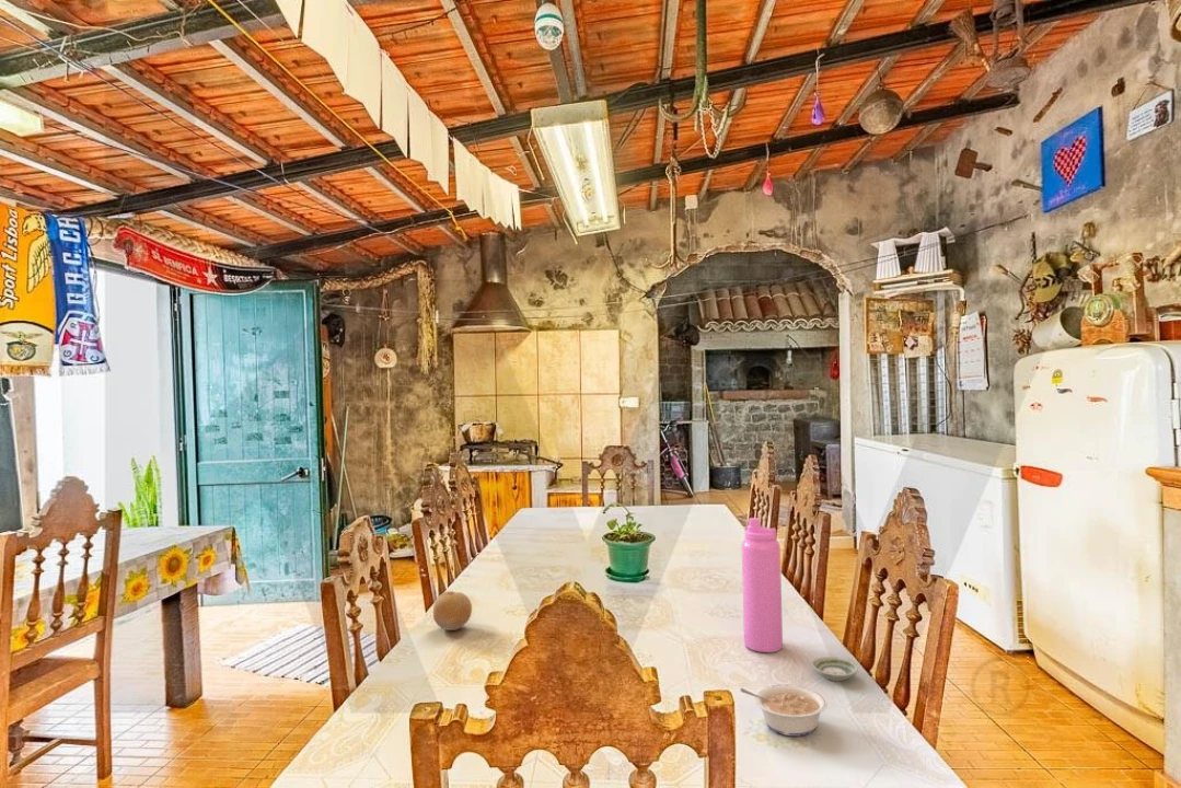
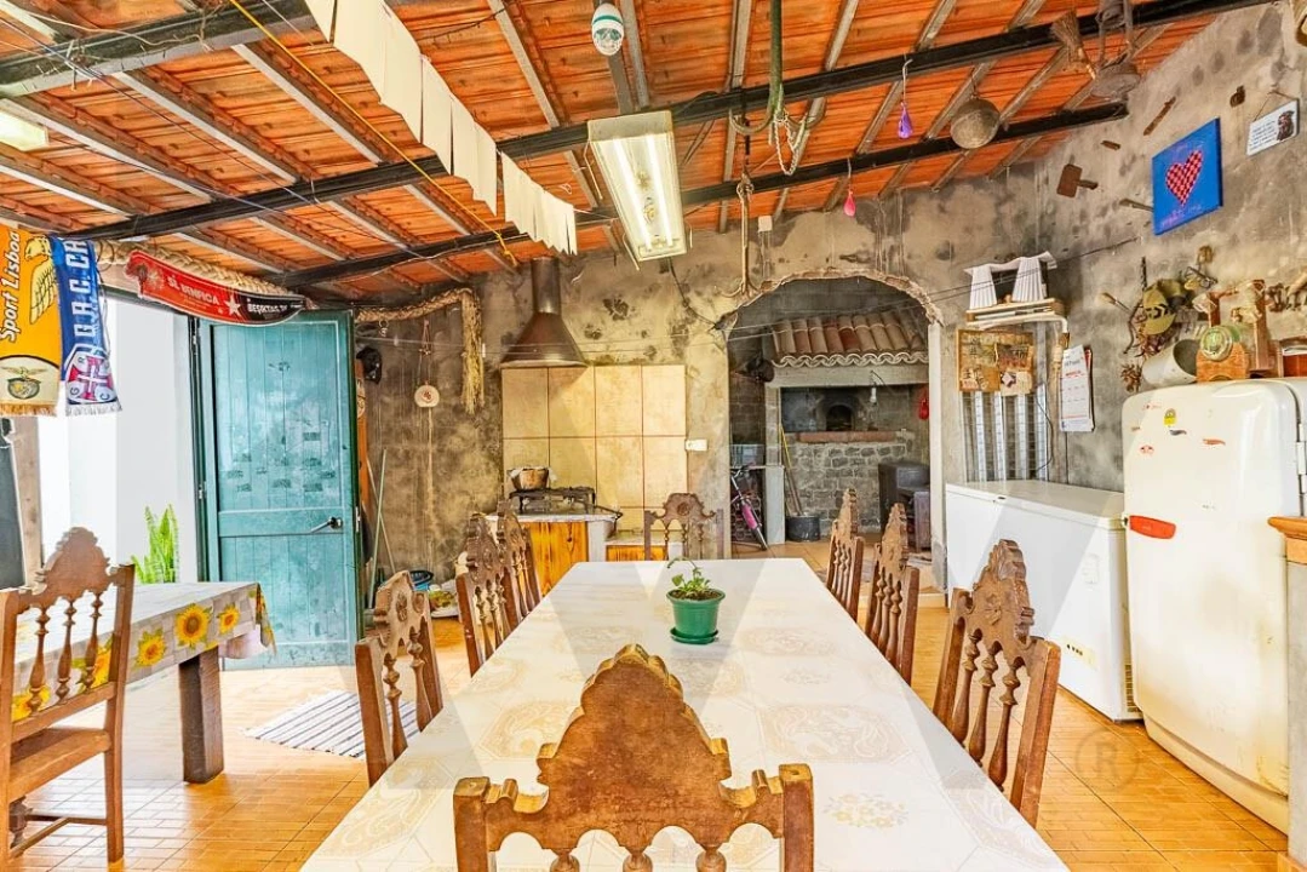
- water bottle [741,517,784,653]
- saucer [811,656,859,682]
- legume [739,684,827,738]
- fruit [432,590,473,631]
